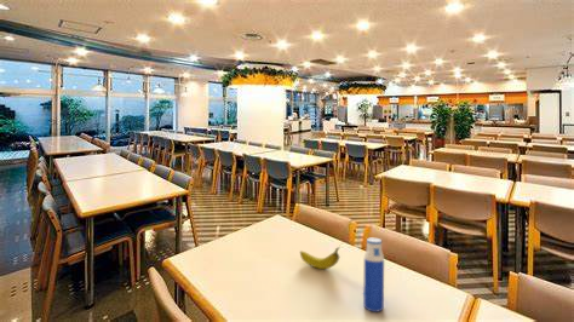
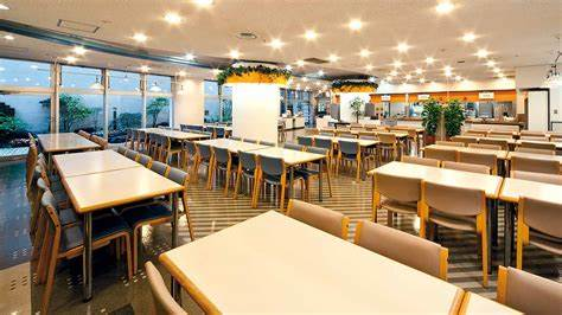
- fruit [299,246,340,270]
- water bottle [362,237,385,312]
